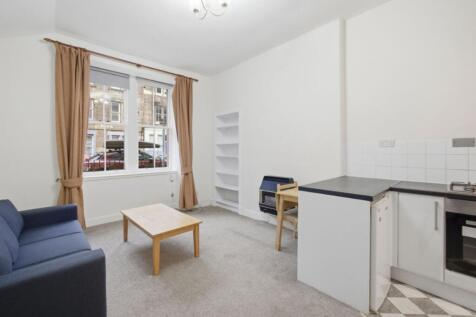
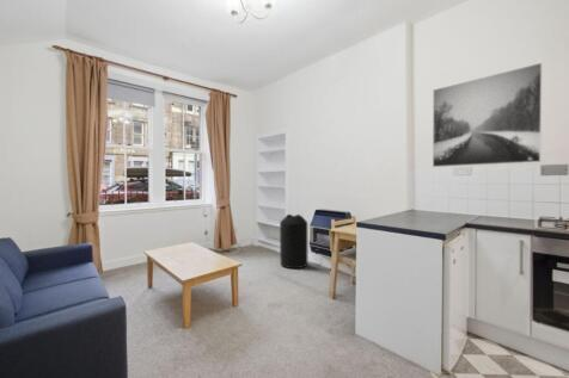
+ trash can [279,213,308,269]
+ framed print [432,62,543,168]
